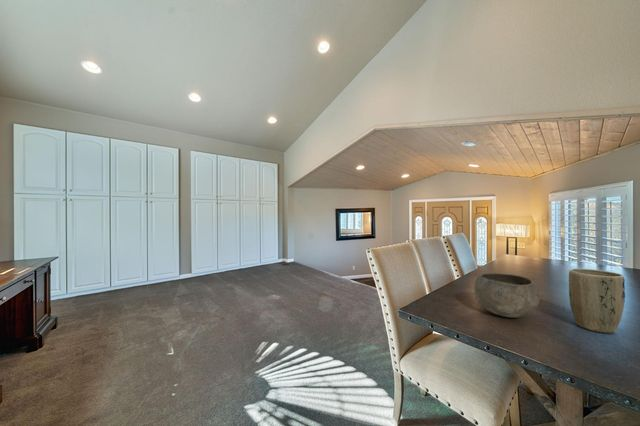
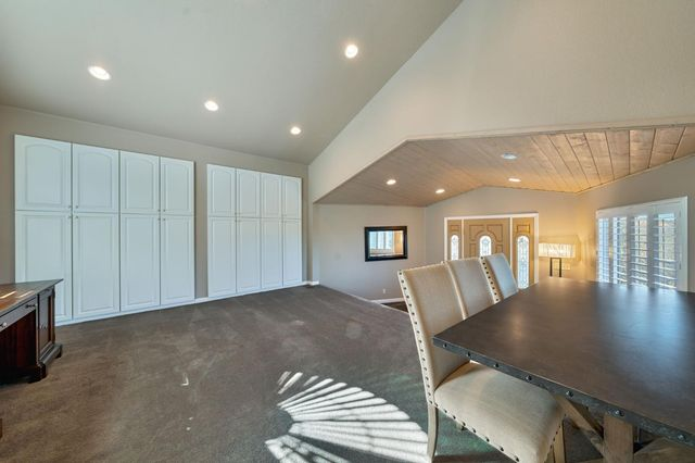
- bowl [473,272,541,319]
- plant pot [568,268,626,334]
